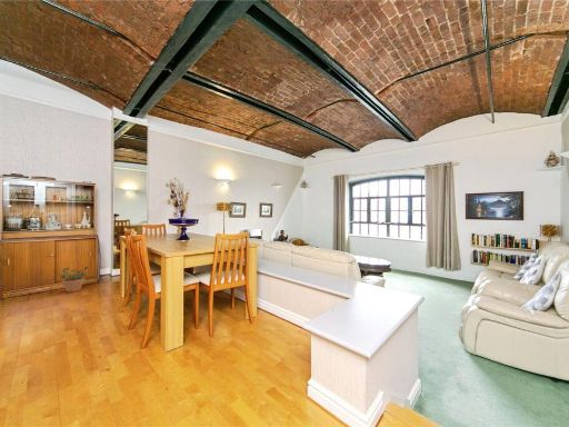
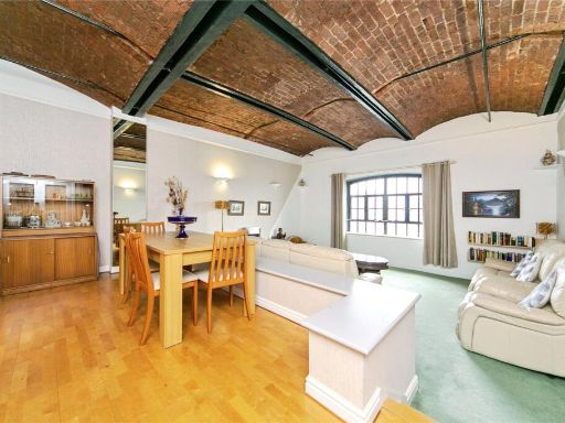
- potted plant [59,266,91,292]
